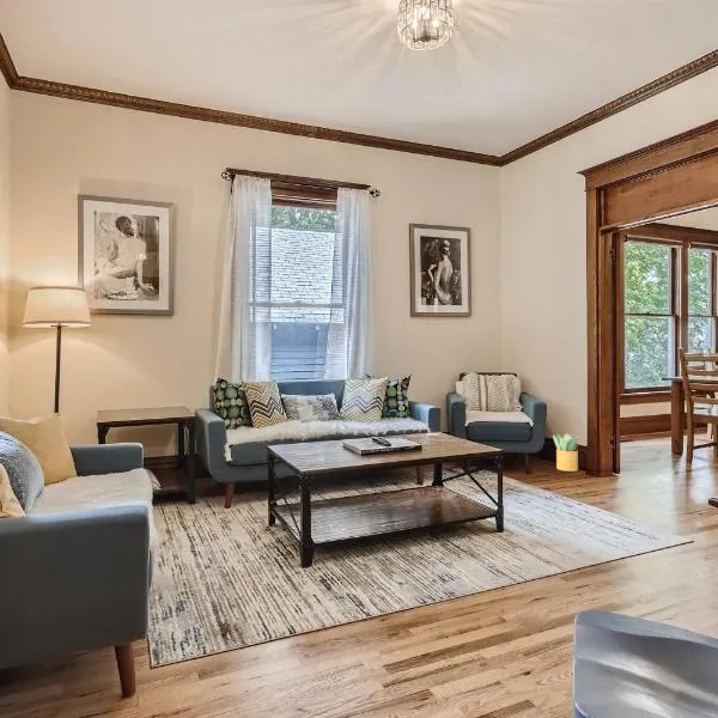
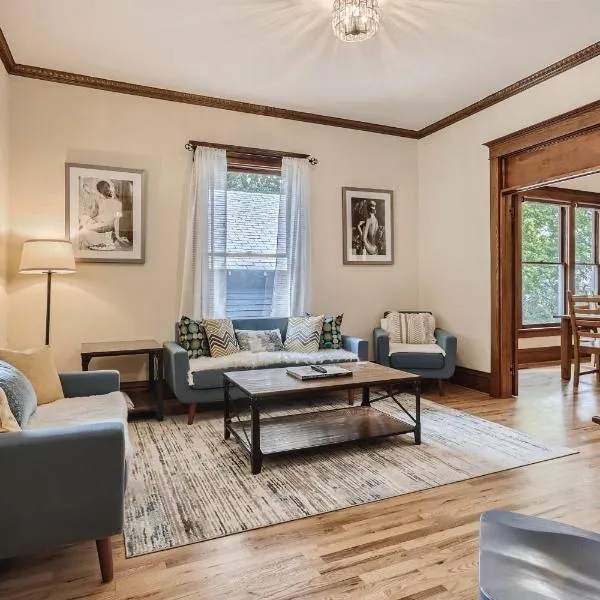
- potted plant [552,432,579,473]
